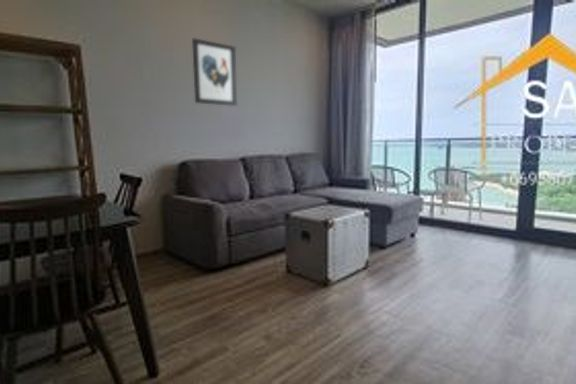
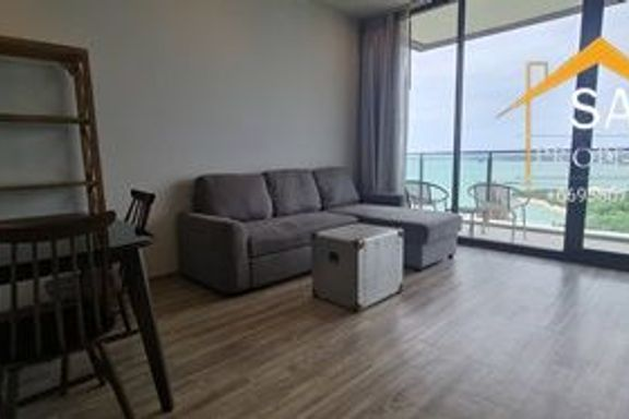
- wall art [191,37,238,107]
